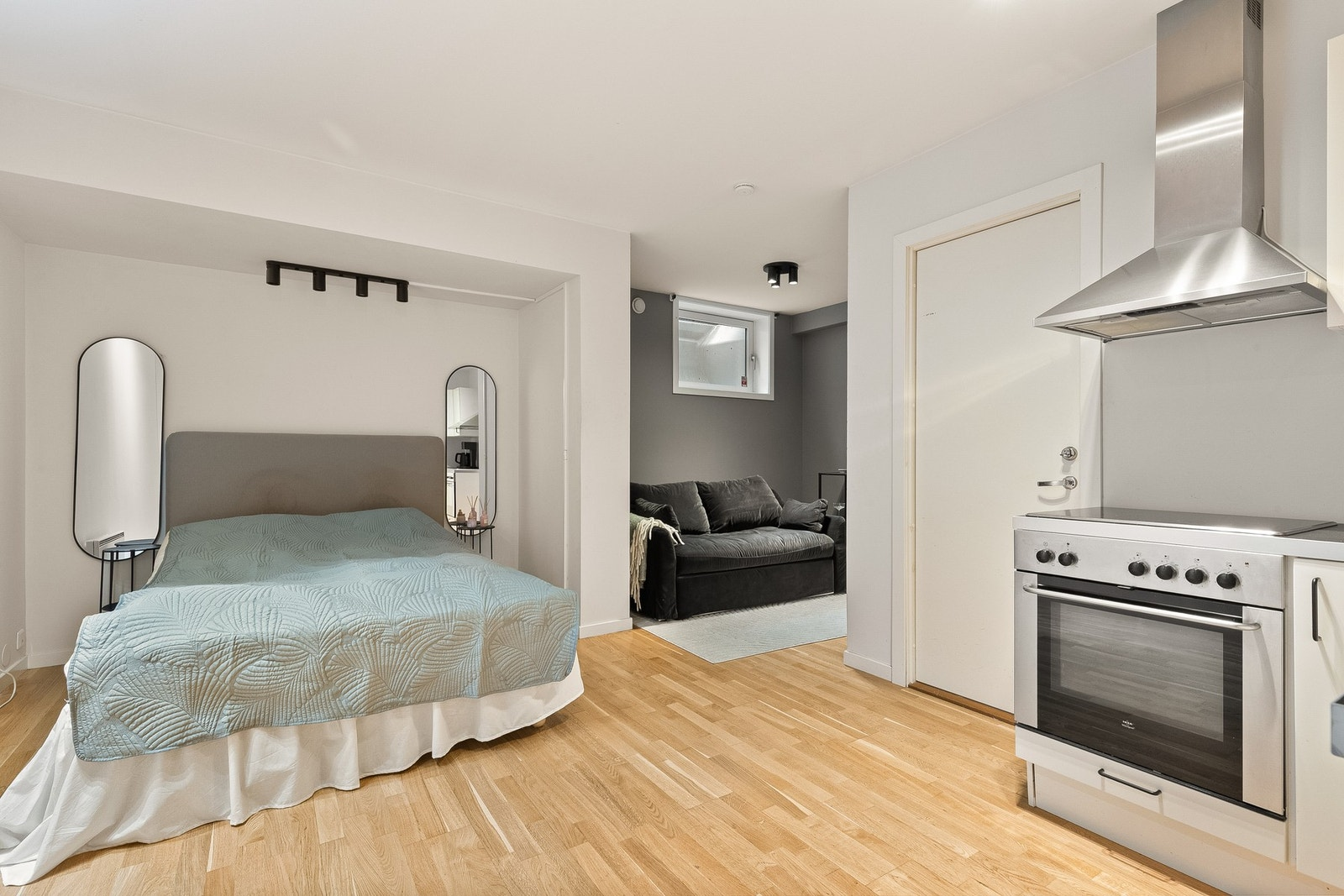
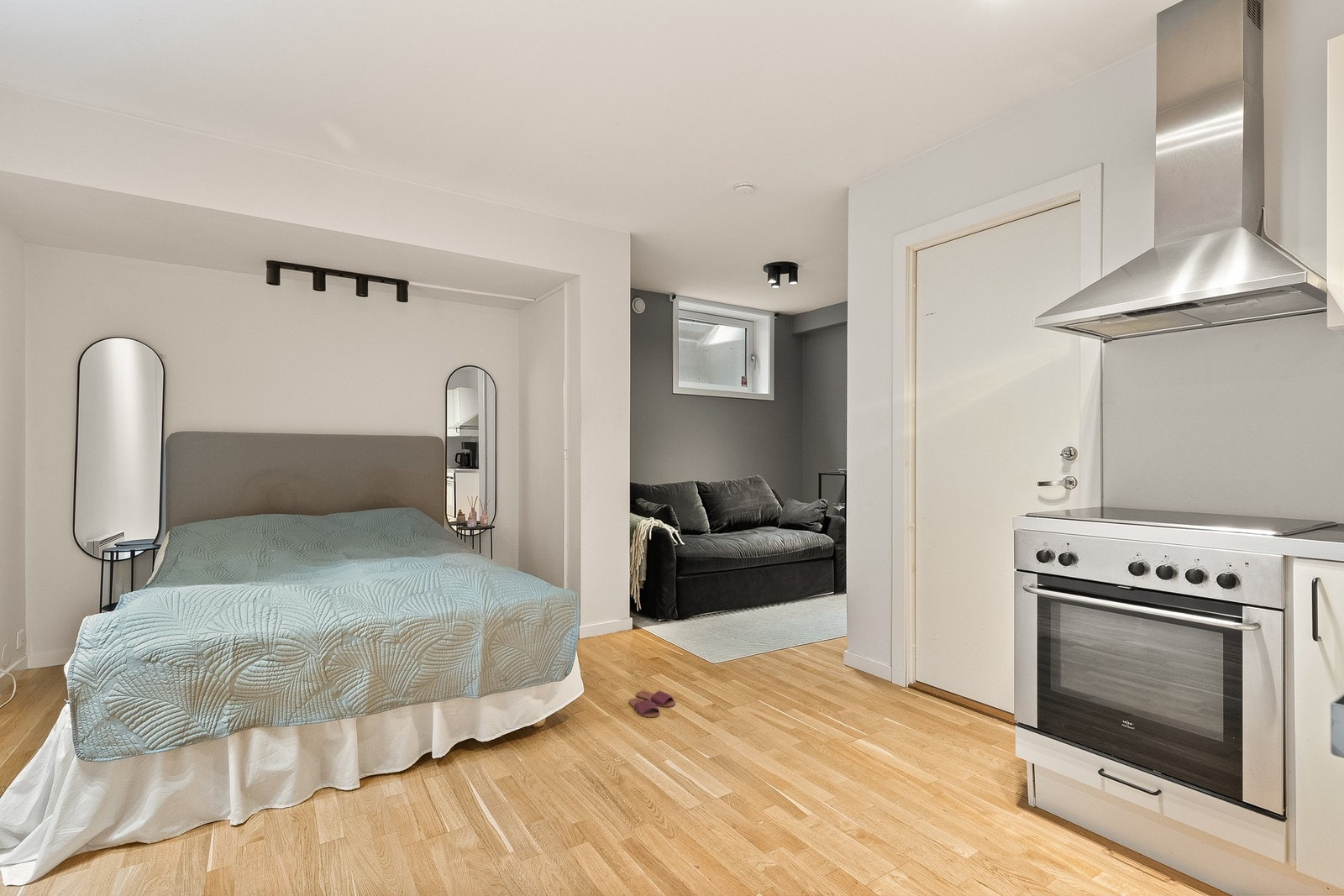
+ slippers [628,690,676,718]
